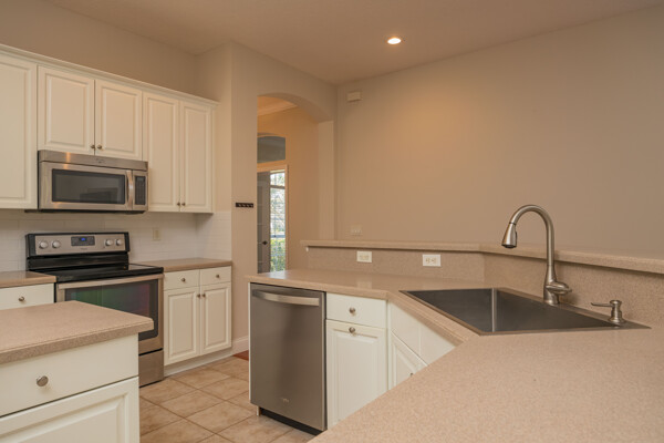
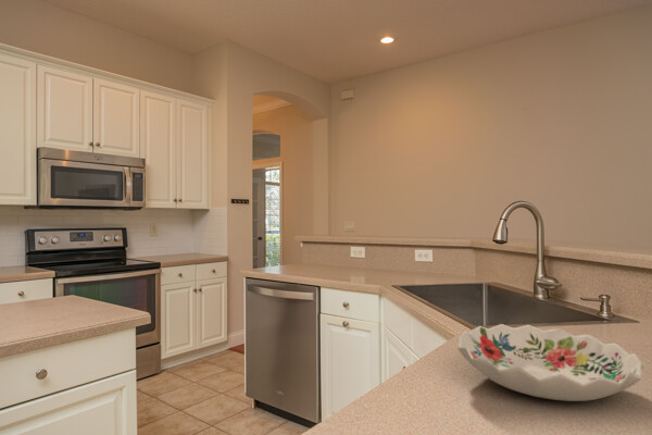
+ decorative bowl [456,323,645,402]
